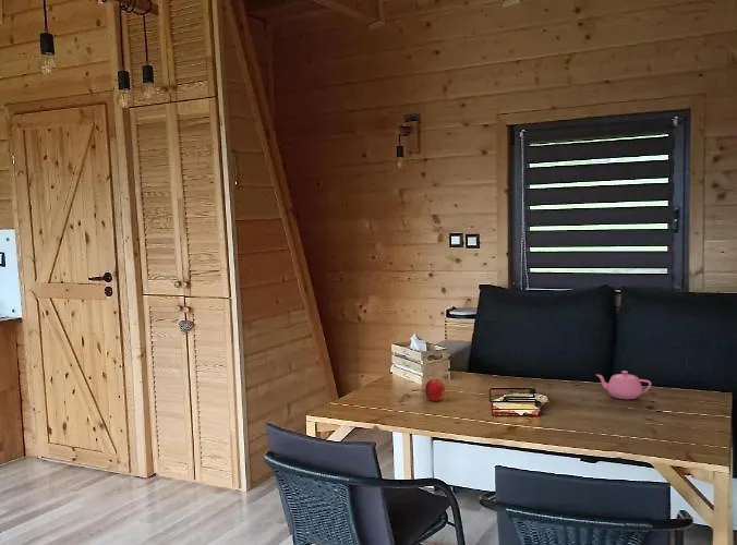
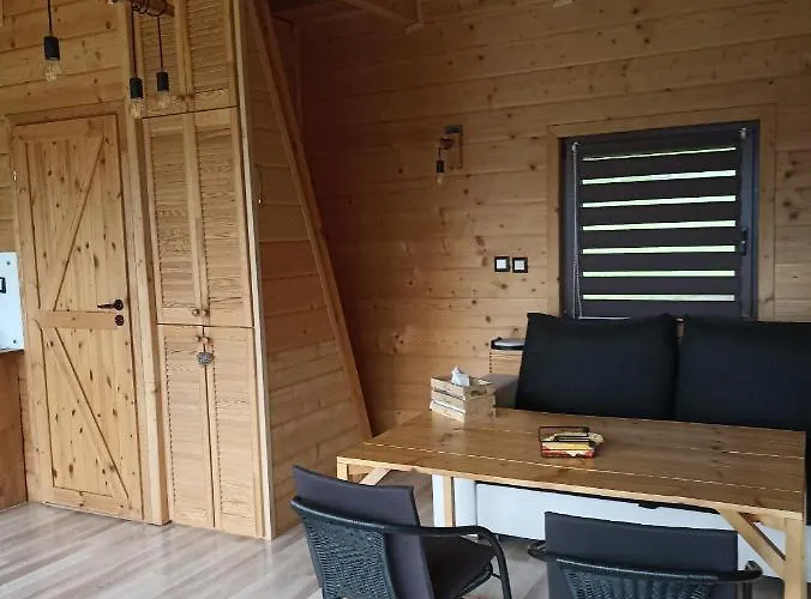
- teapot [595,370,652,400]
- fruit [424,378,447,402]
